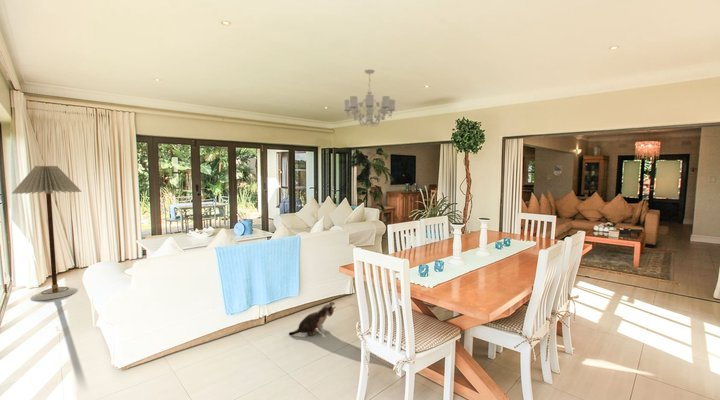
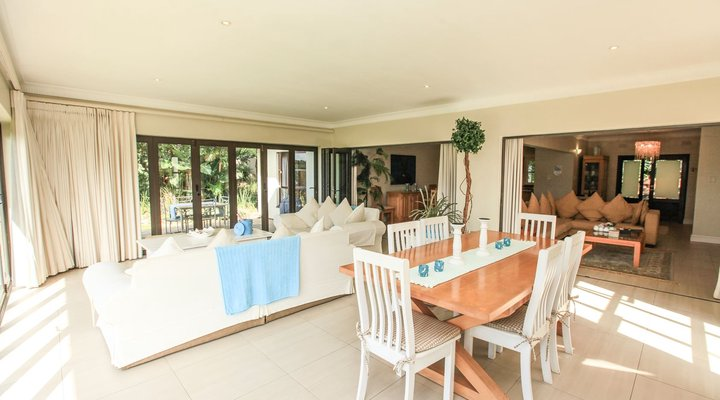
- floor lamp [11,165,83,301]
- chandelier [343,68,396,128]
- plush toy [288,301,337,336]
